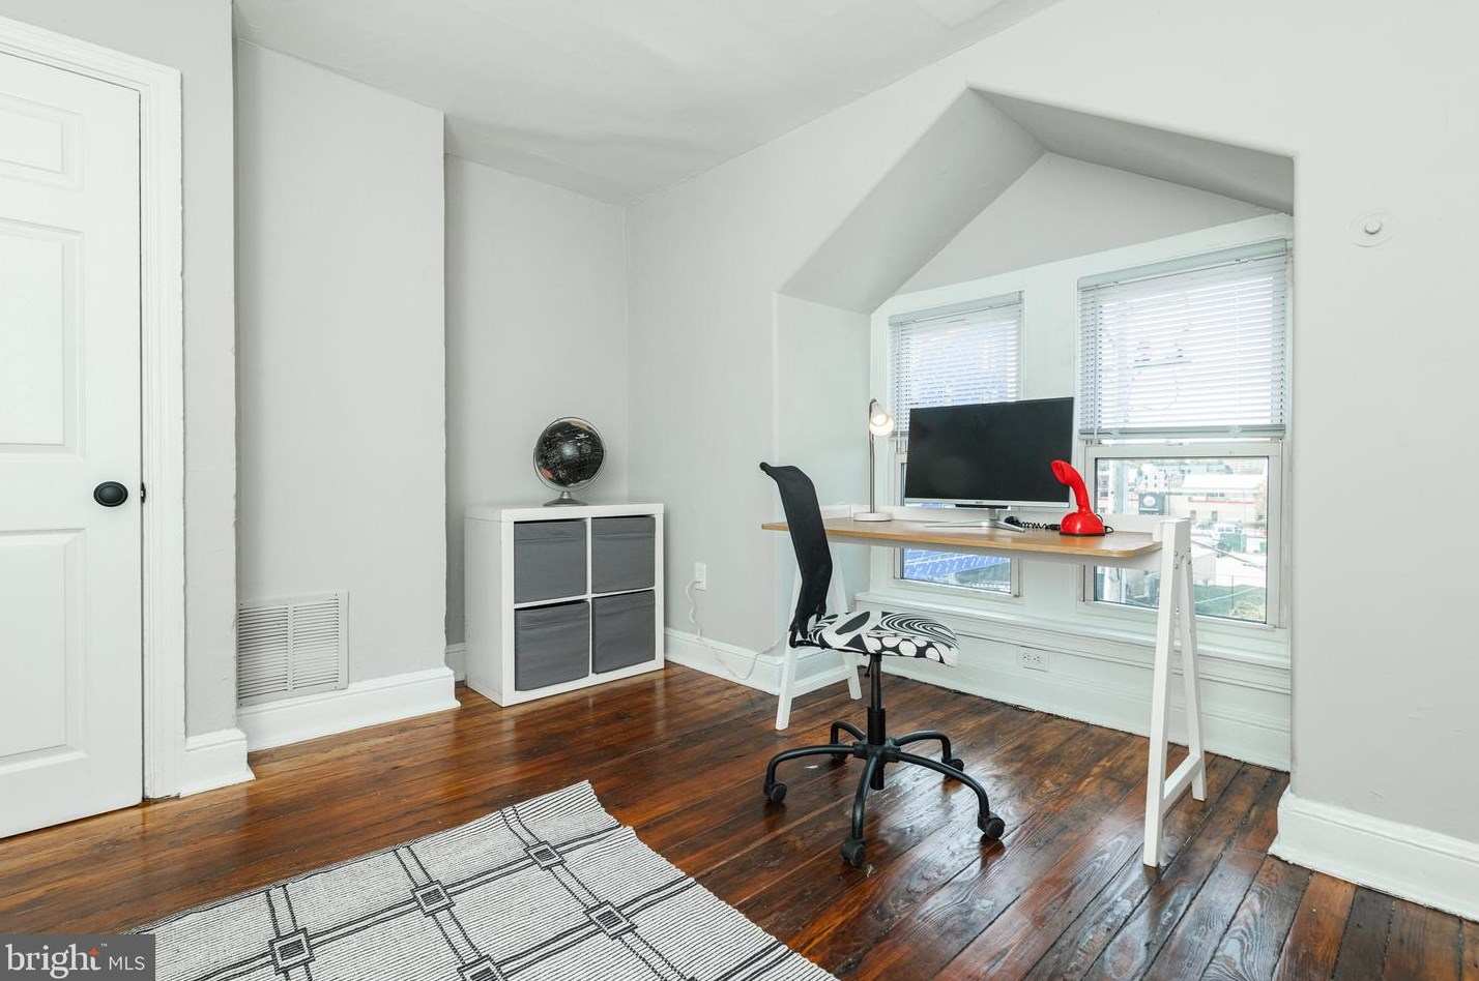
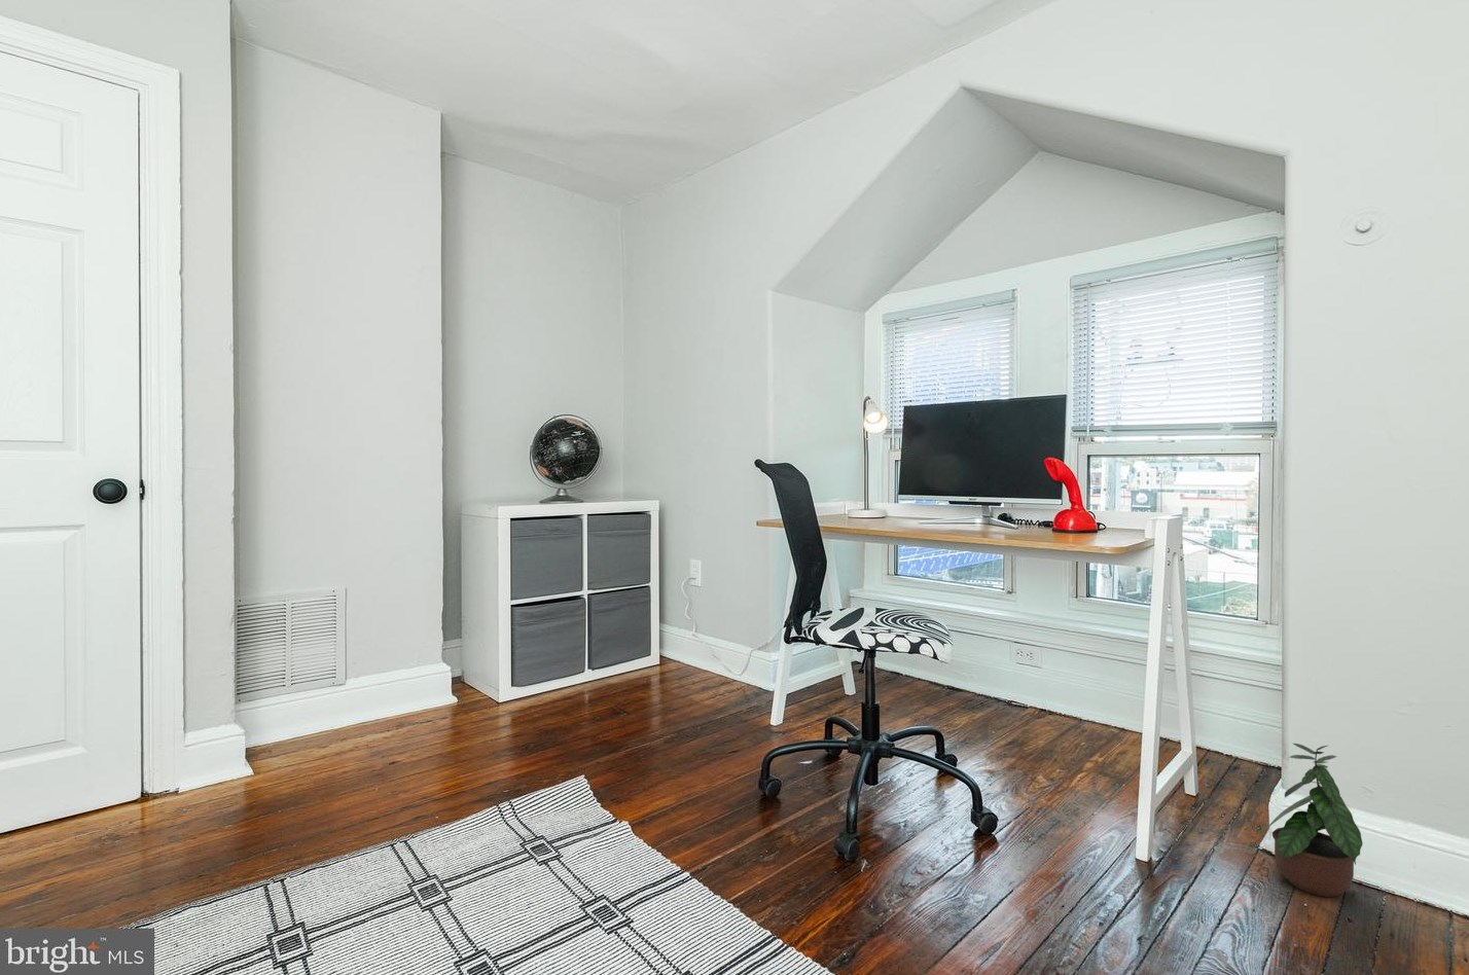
+ potted plant [1264,742,1363,898]
